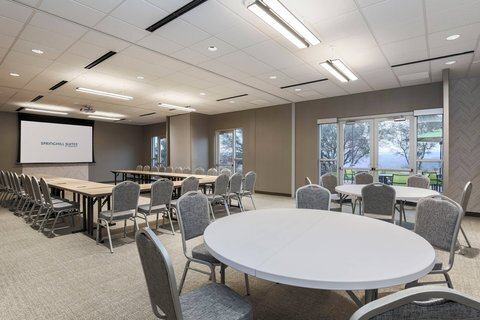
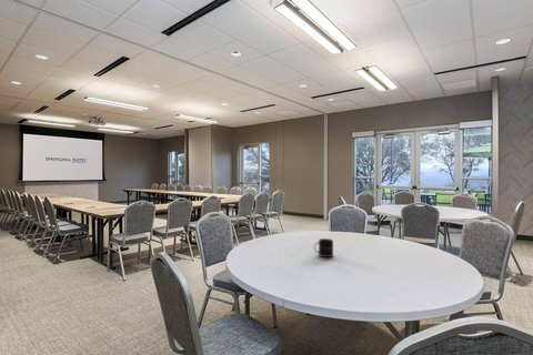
+ mug [313,237,334,258]
